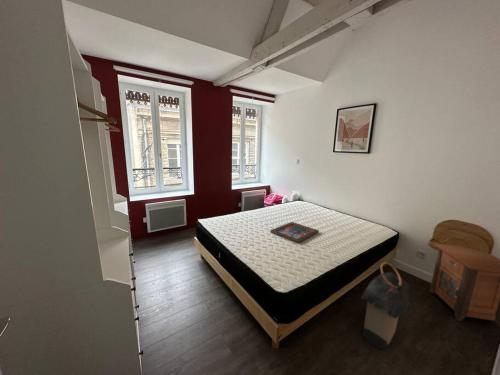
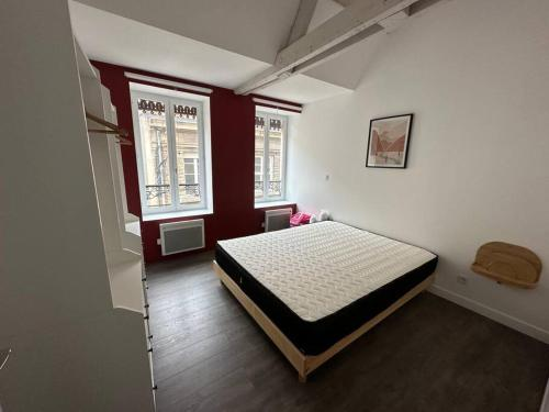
- laundry hamper [360,261,411,350]
- religious icon [269,221,320,244]
- nightstand [429,243,500,328]
